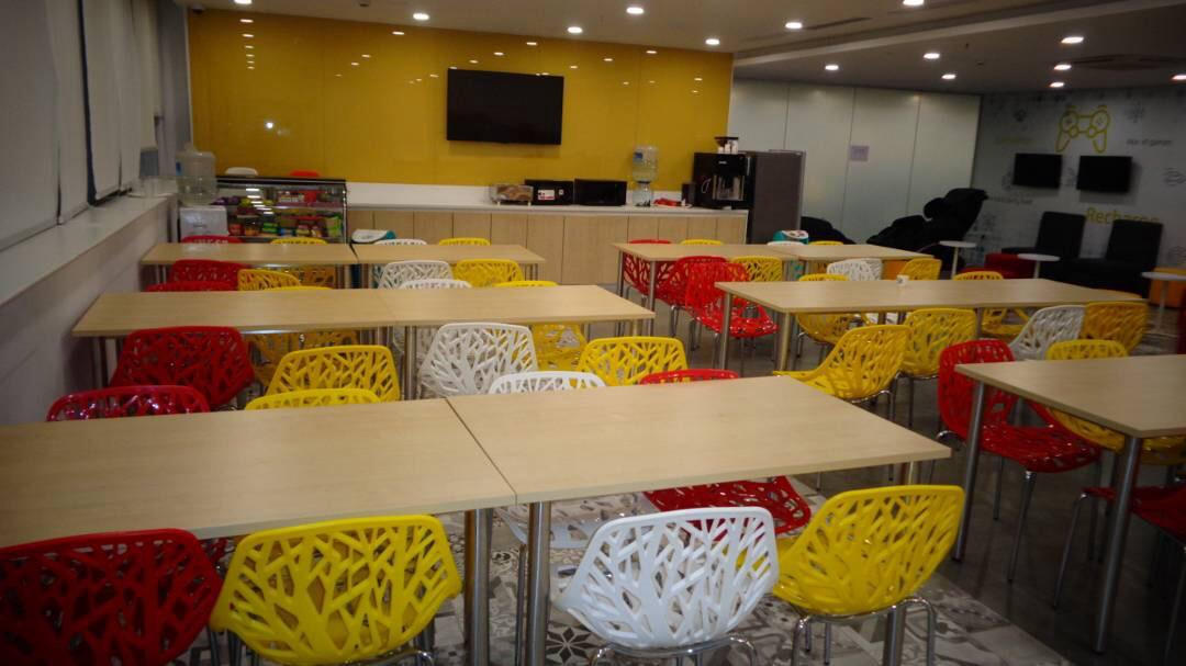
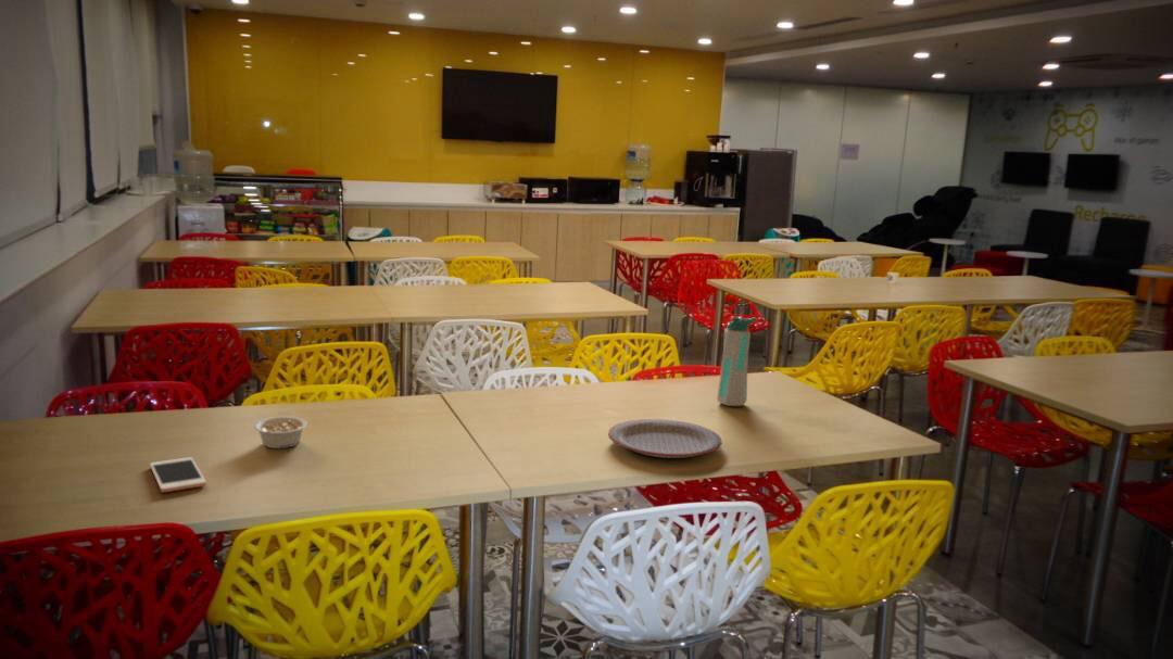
+ legume [253,416,308,449]
+ water bottle [716,316,758,407]
+ cell phone [149,456,207,493]
+ plate [607,418,723,459]
